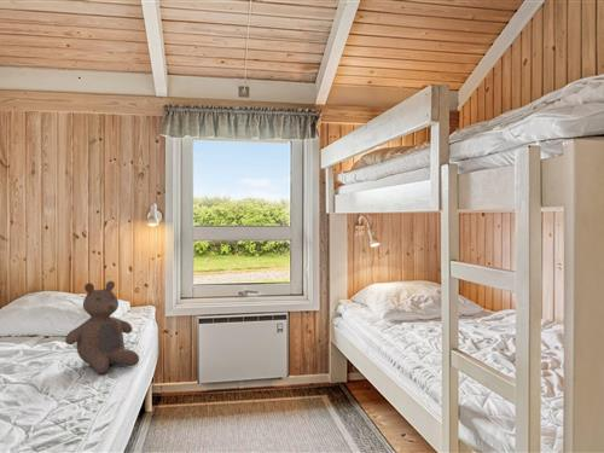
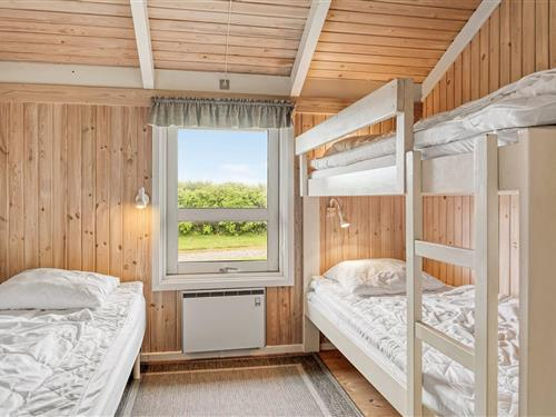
- bear [64,280,140,374]
